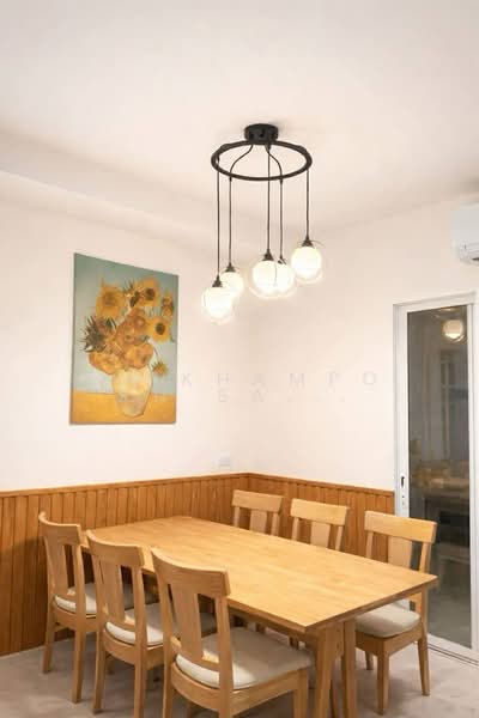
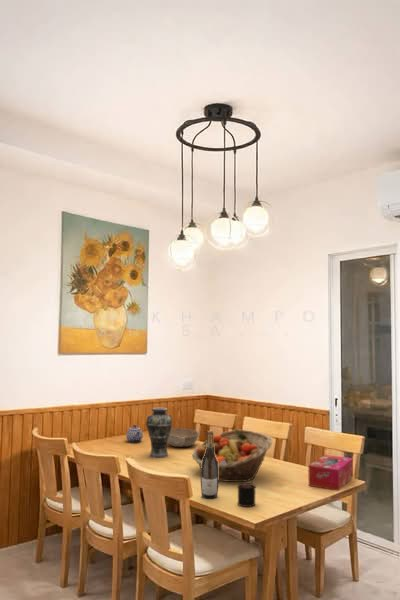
+ tissue box [308,454,354,492]
+ teapot [125,424,144,444]
+ bowl [167,427,200,448]
+ candle [236,476,257,508]
+ wine bottle [200,430,219,500]
+ vase [145,407,174,459]
+ fruit basket [191,429,273,483]
